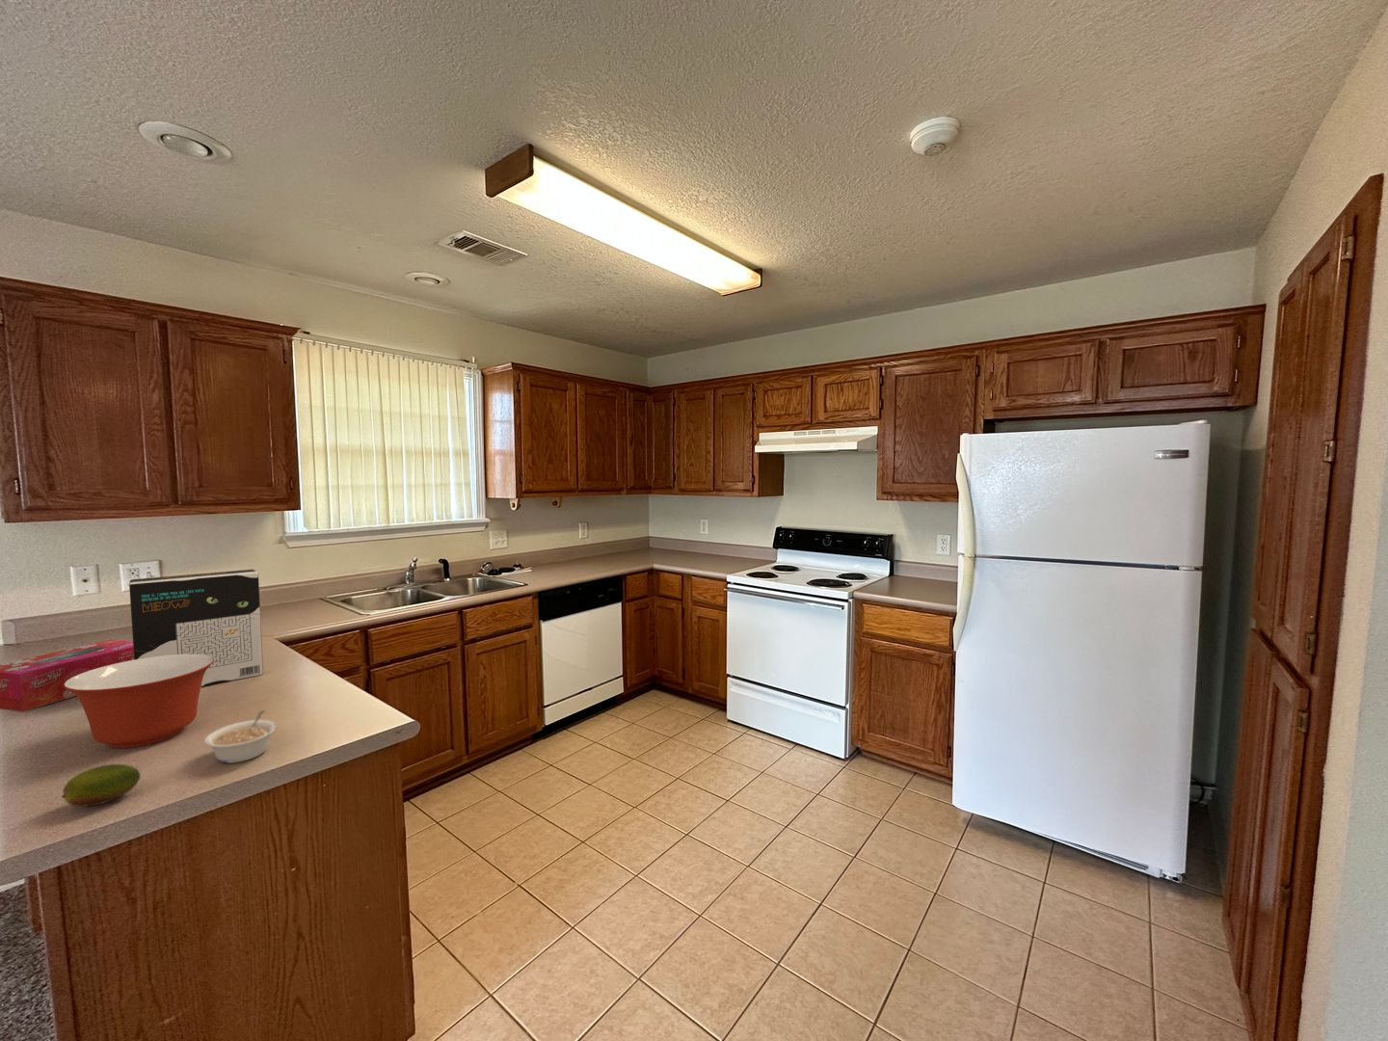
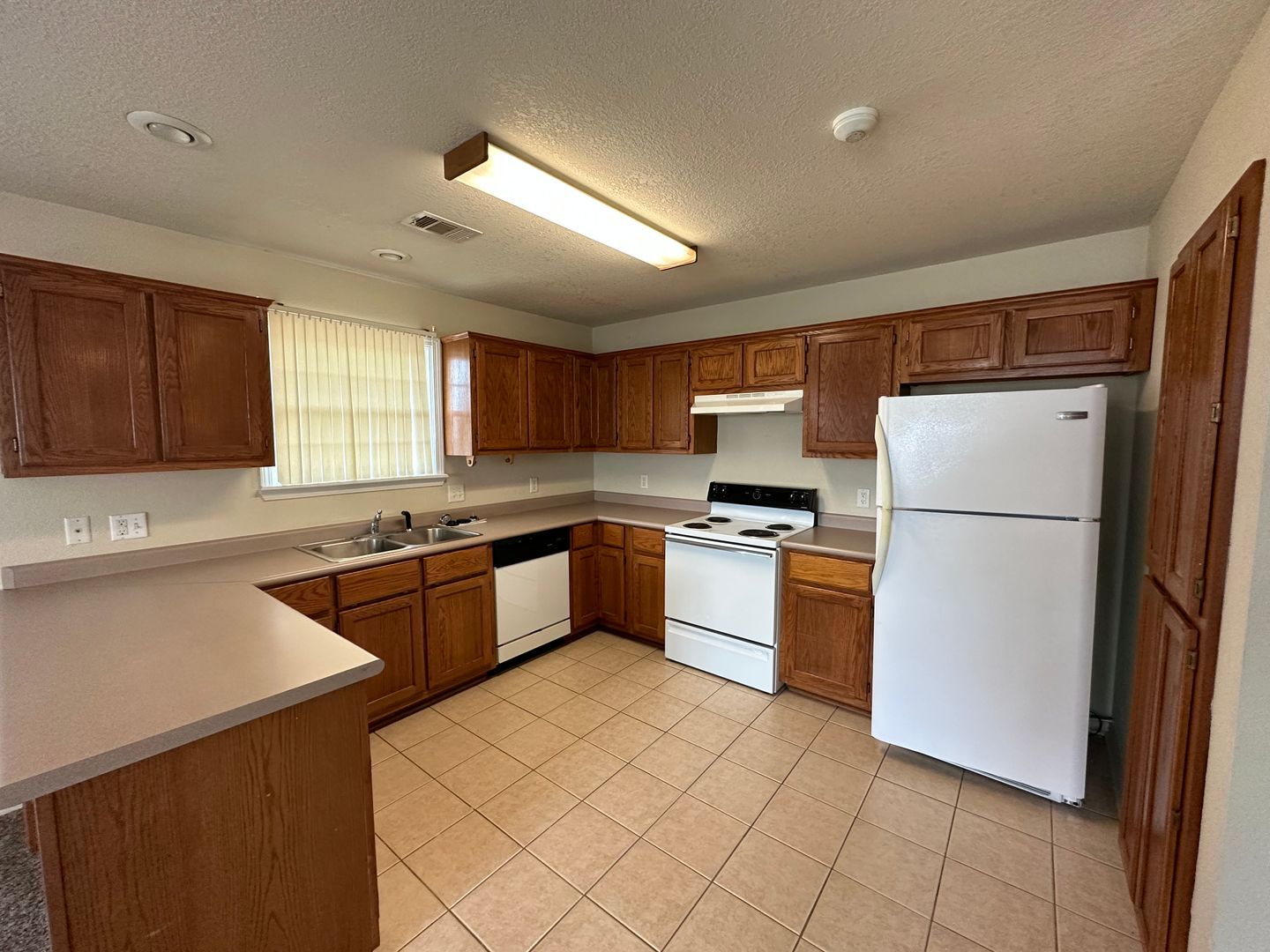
- cereal box [128,569,264,687]
- tissue box [0,639,134,712]
- fruit [61,763,142,808]
- legume [203,710,278,764]
- mixing bowl [63,655,214,749]
